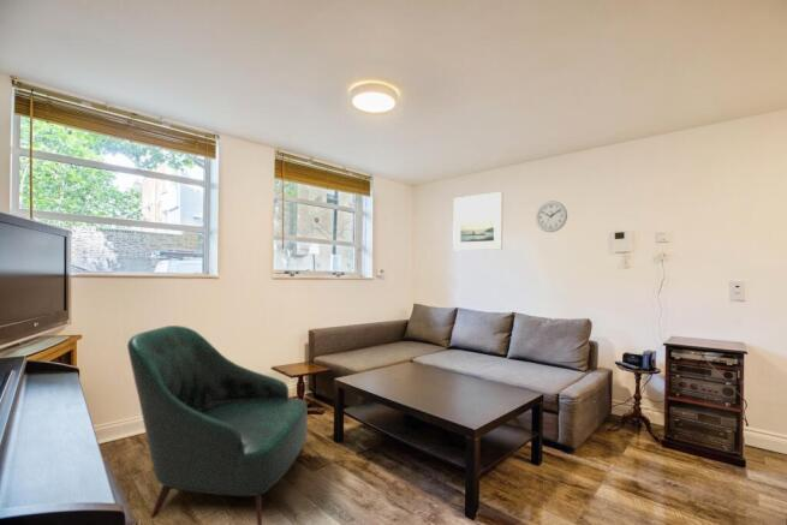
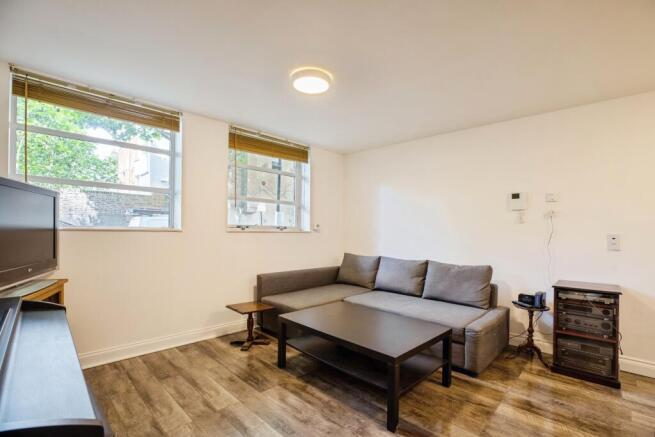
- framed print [452,191,503,251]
- armchair [126,324,309,525]
- wall clock [535,201,568,233]
